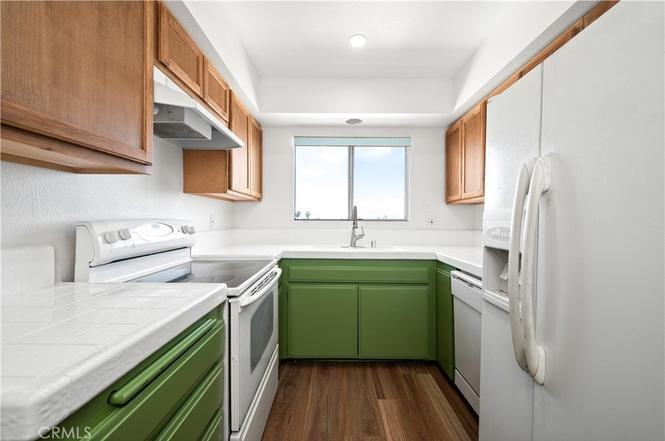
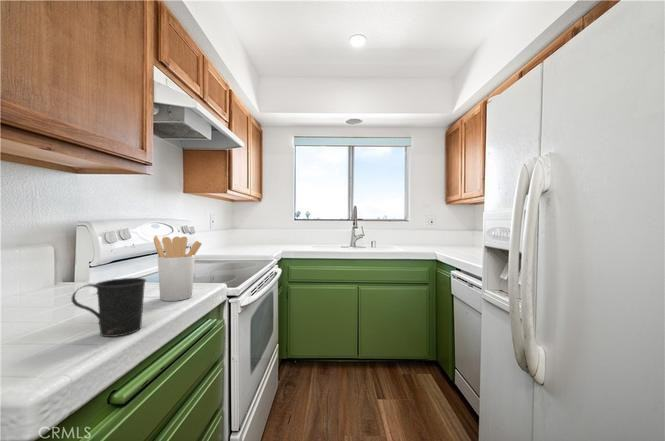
+ utensil holder [153,234,203,302]
+ mug [71,277,147,338]
